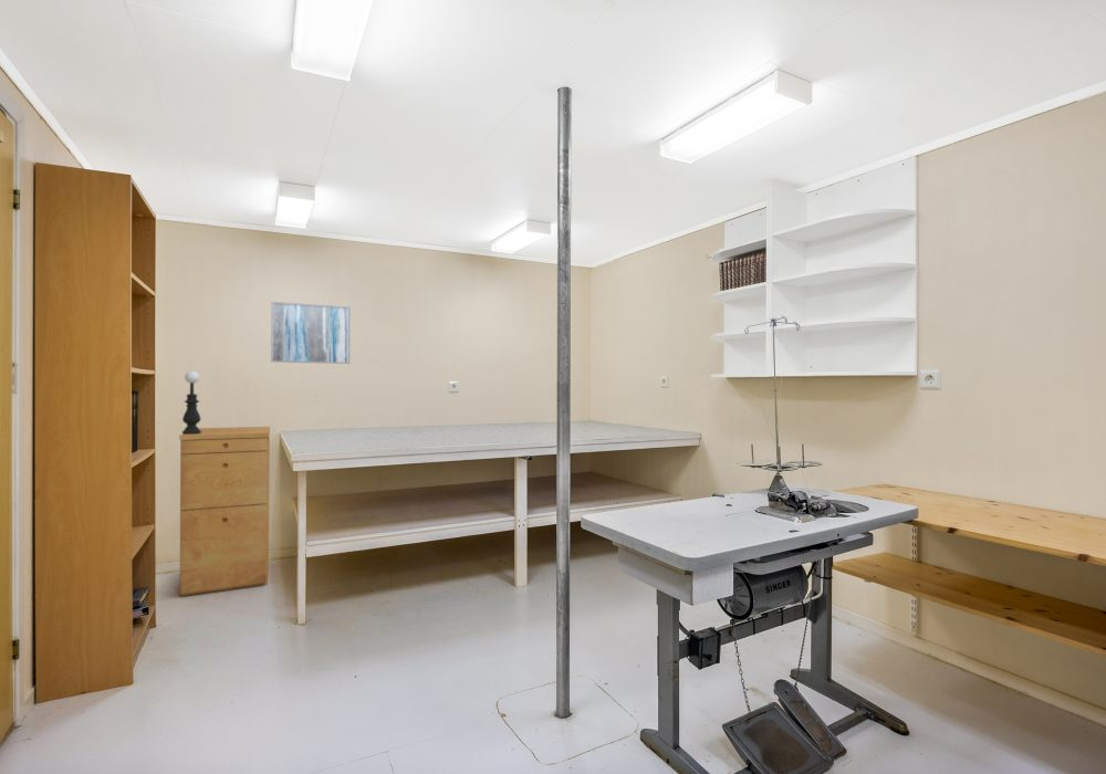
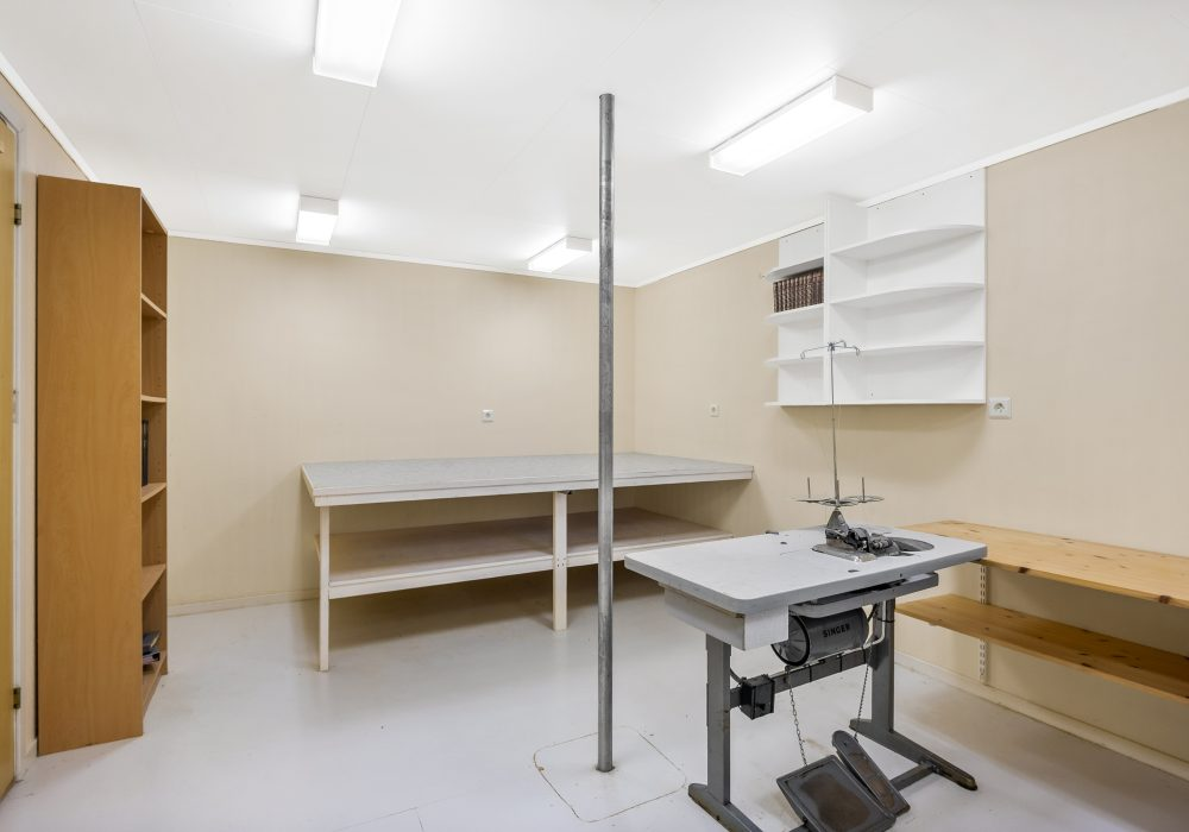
- wall art [270,301,352,365]
- filing cabinet [178,426,271,597]
- table lamp [181,370,201,435]
